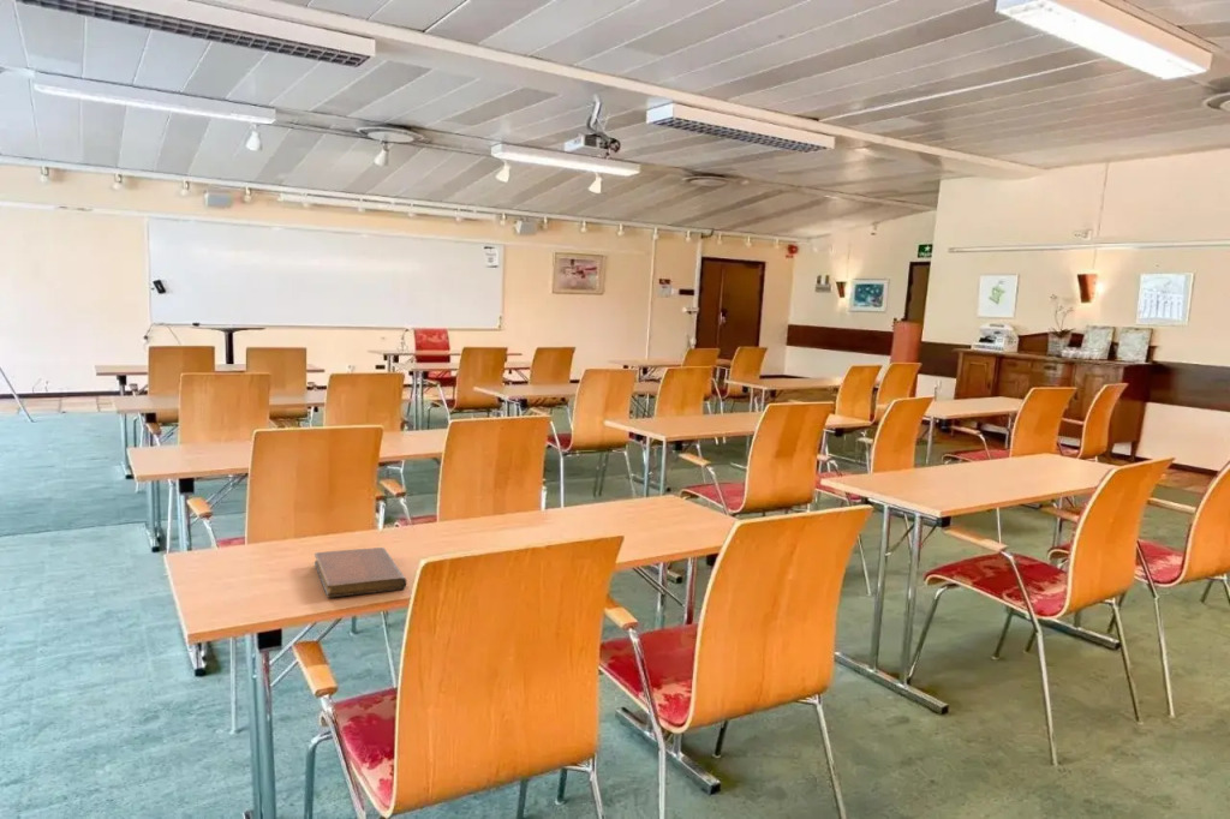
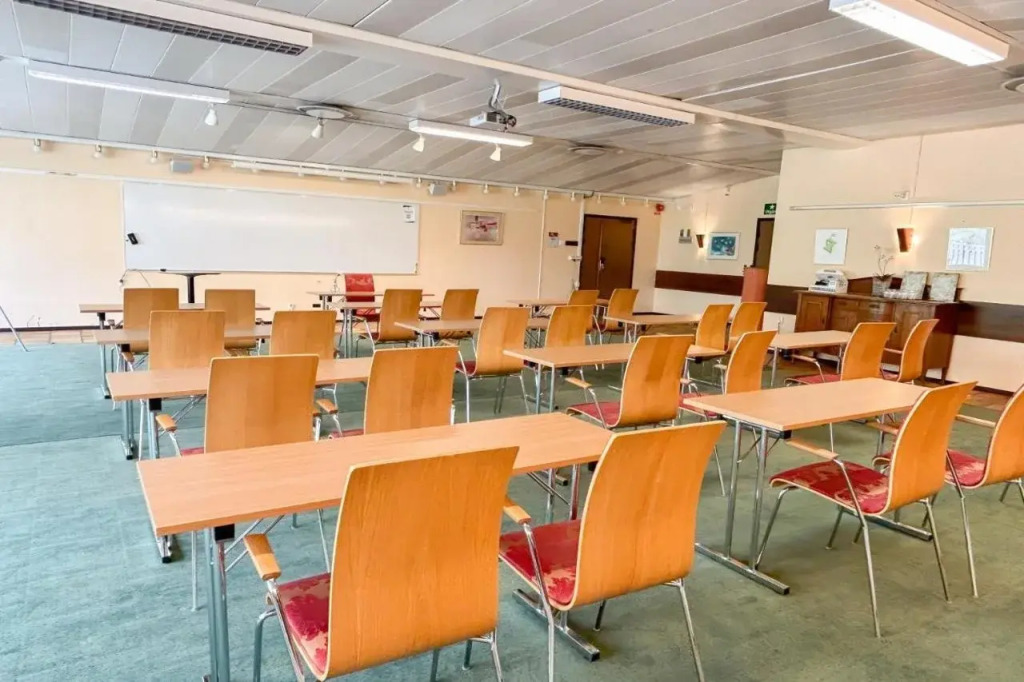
- notebook [314,546,408,599]
